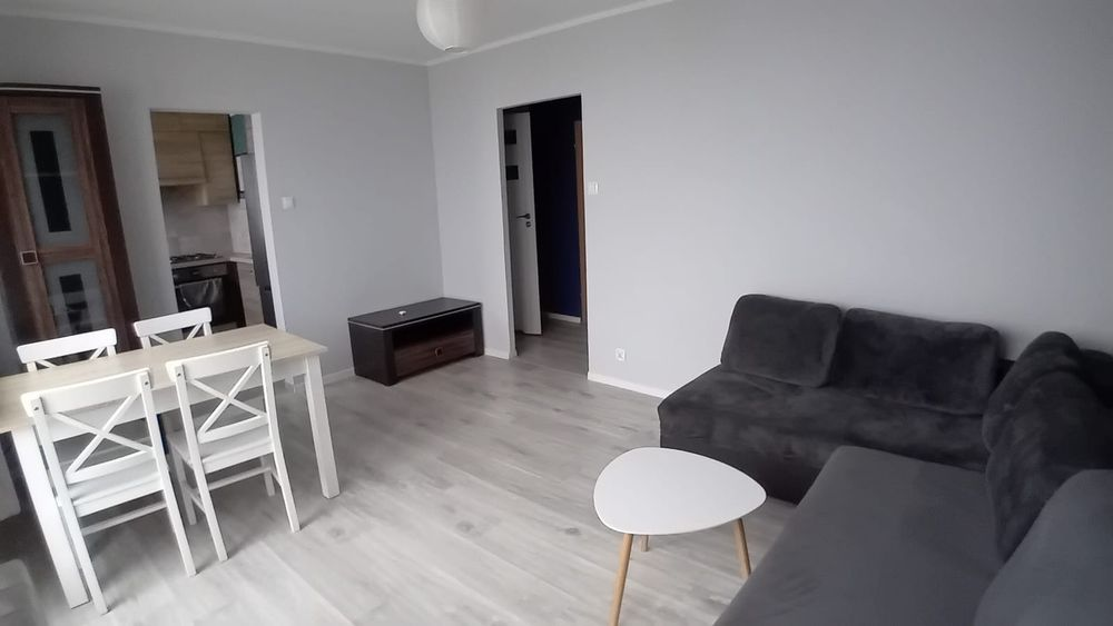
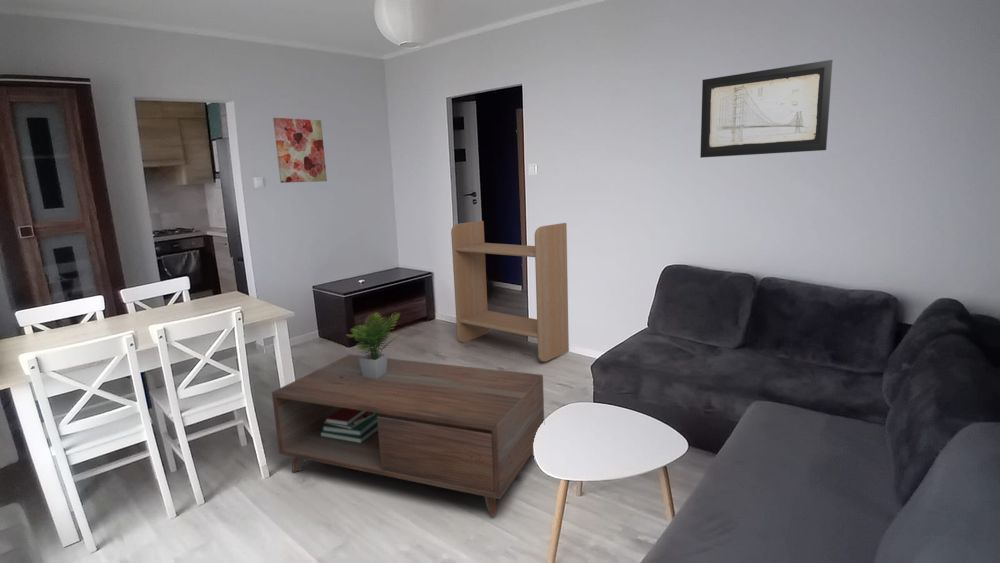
+ wall art [699,59,834,159]
+ wall art [272,117,328,184]
+ bookshelf [450,220,570,363]
+ coffee table [271,311,545,517]
